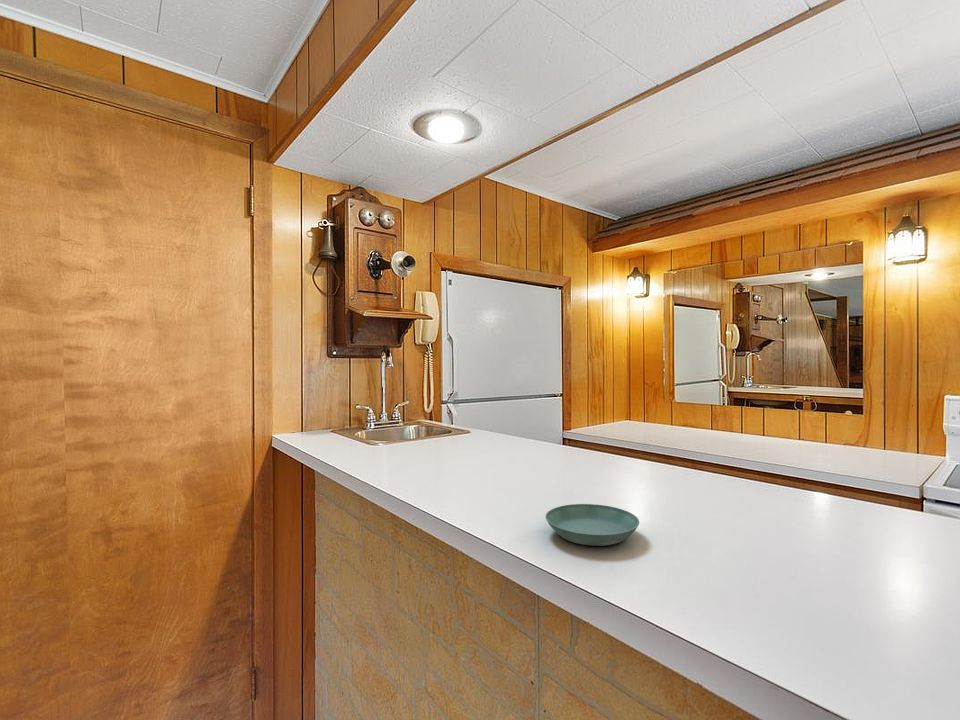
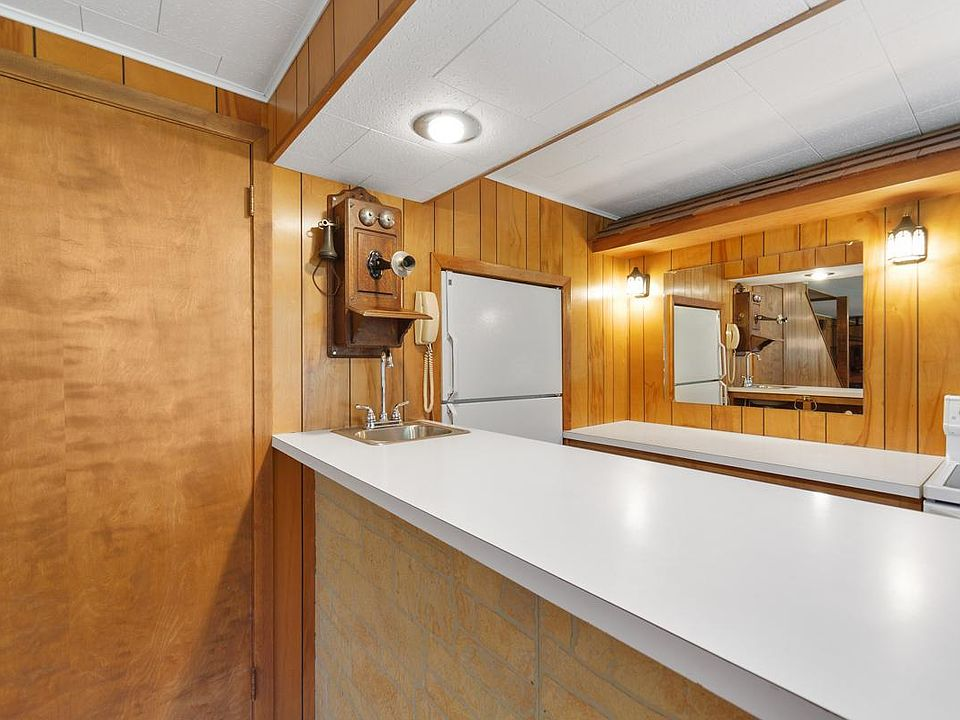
- saucer [544,503,640,547]
